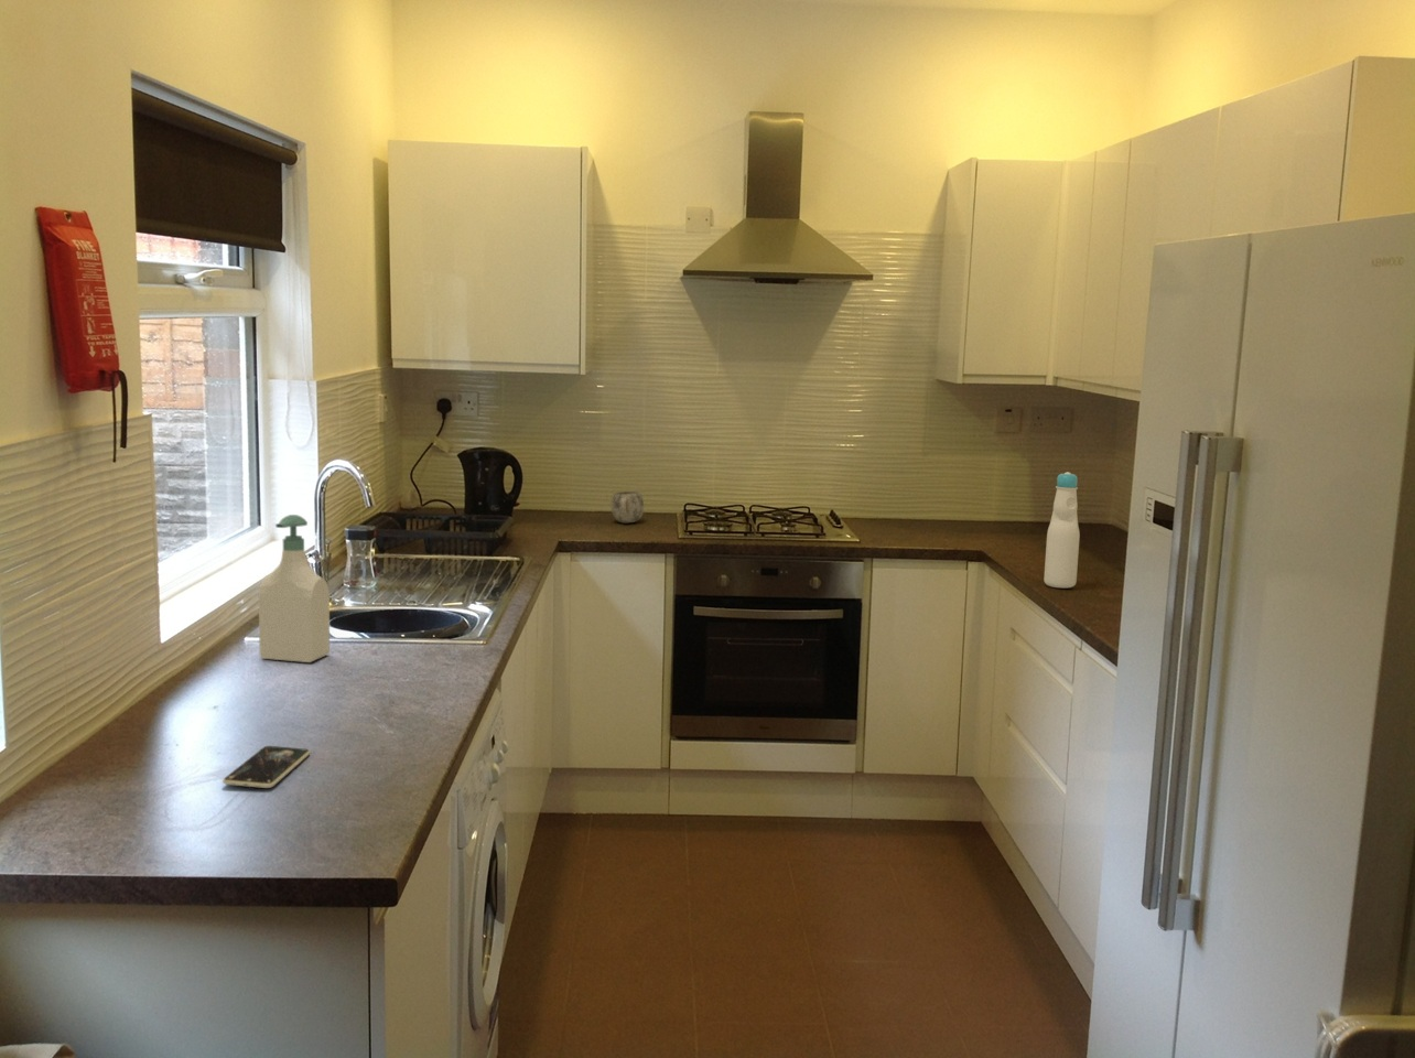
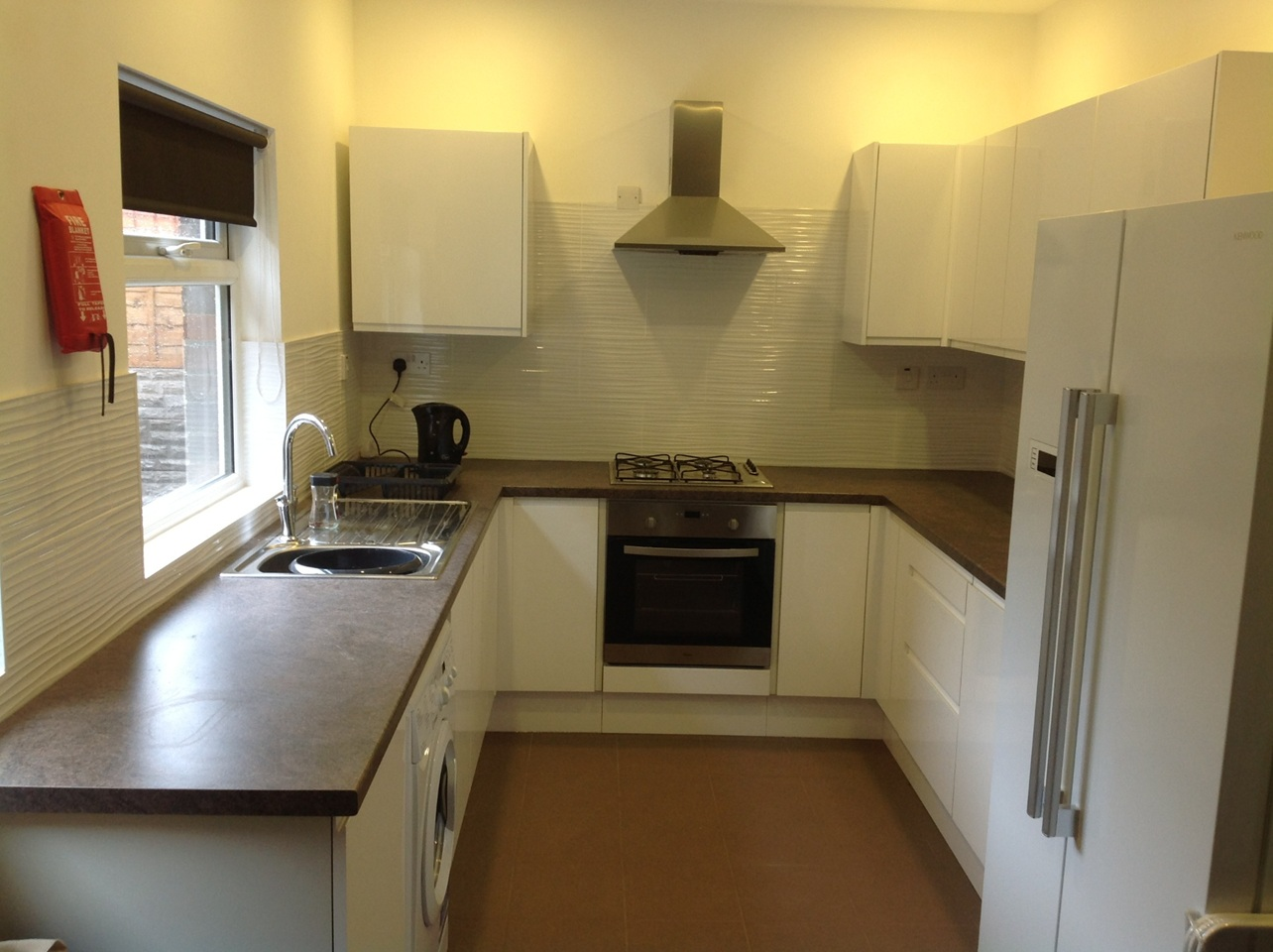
- mug [610,490,645,523]
- smartphone [221,745,311,789]
- bottle [1043,470,1082,590]
- soap bottle [258,513,330,663]
